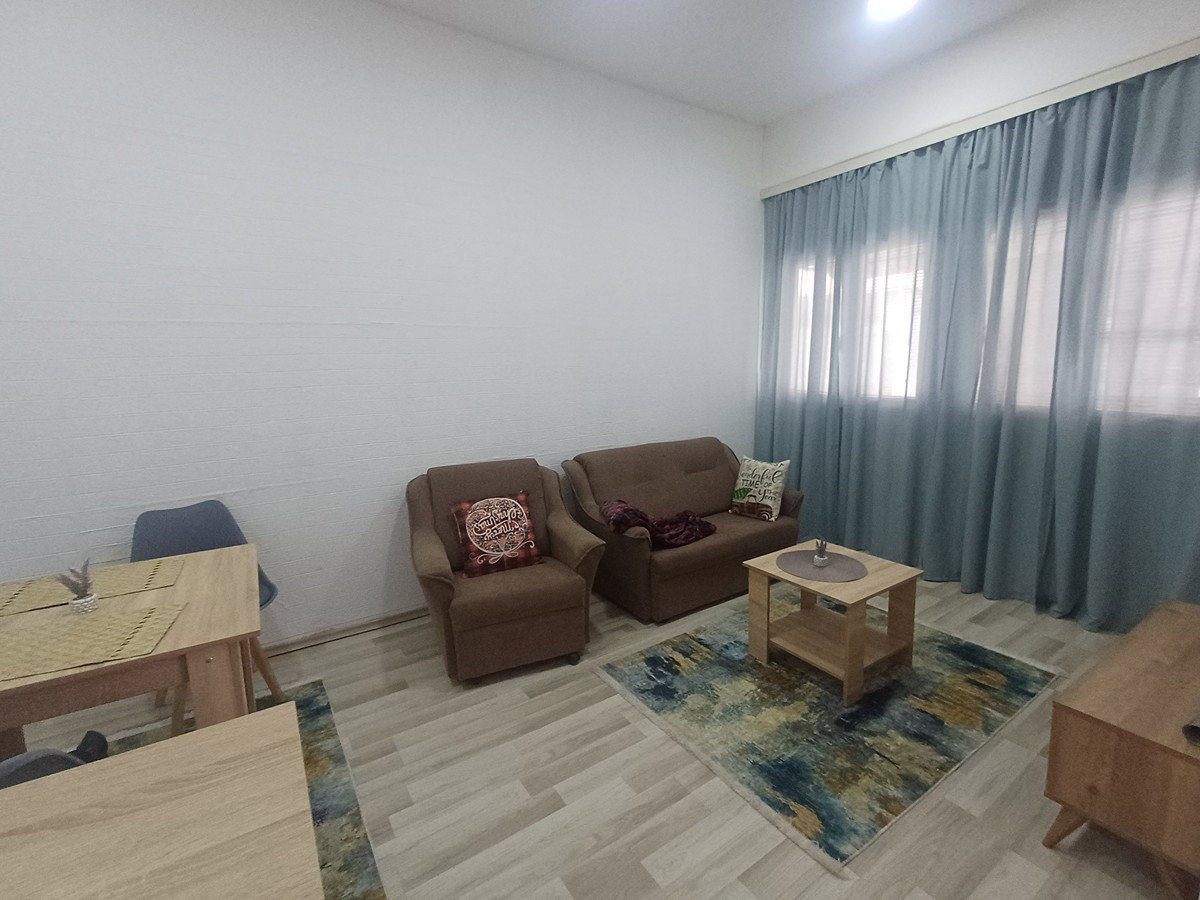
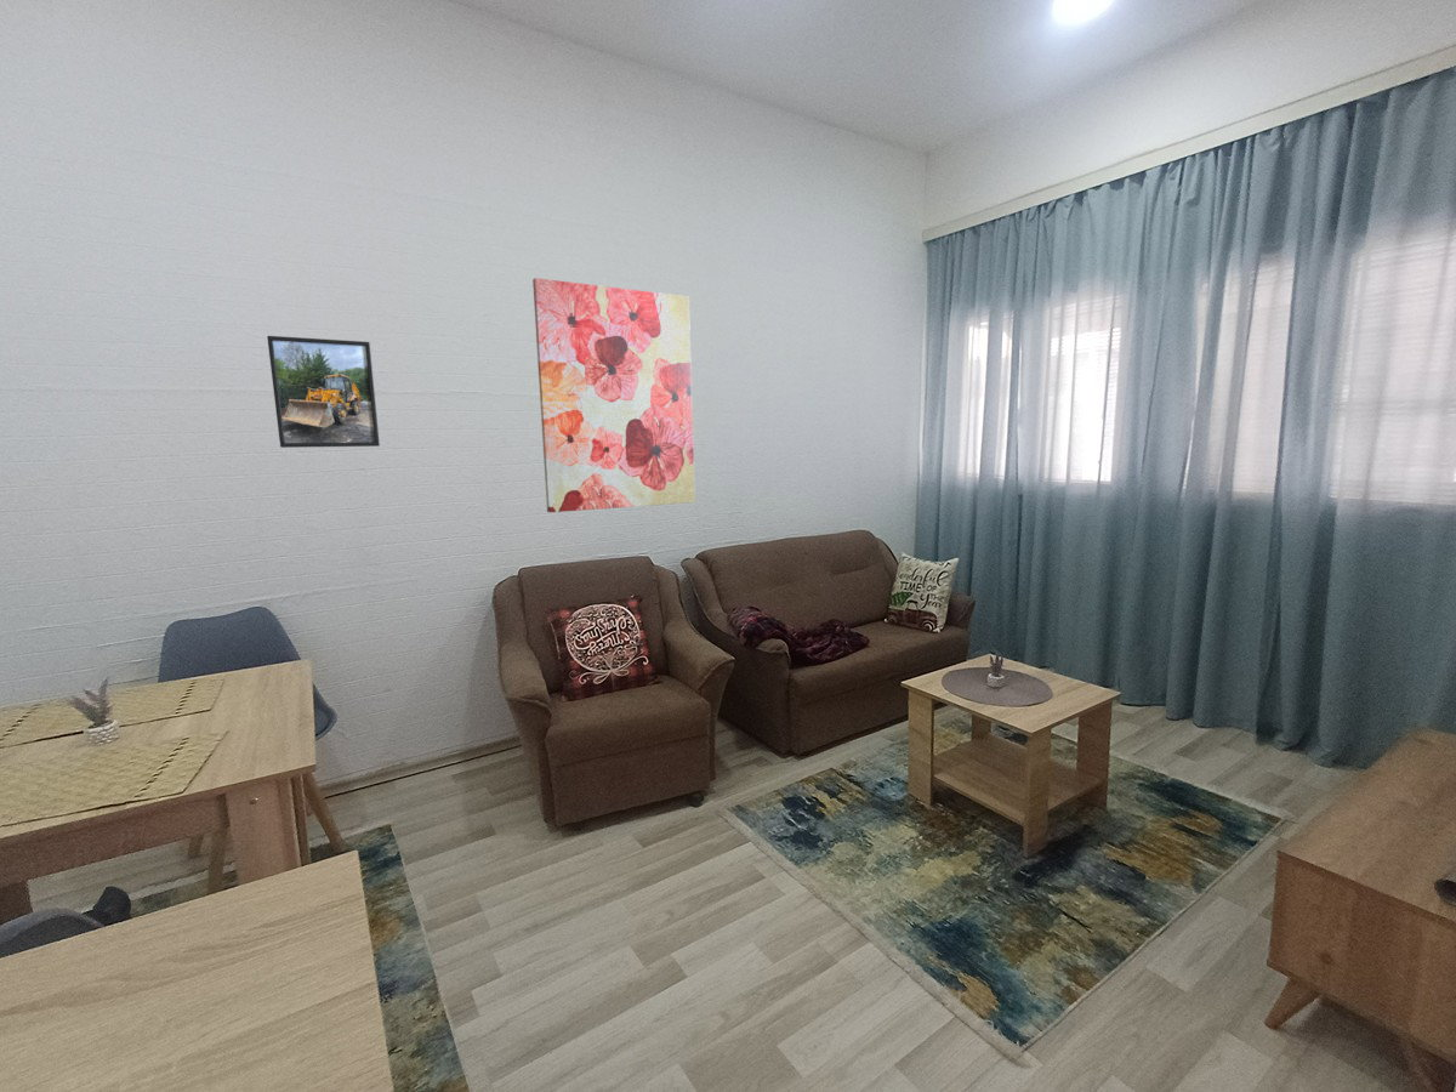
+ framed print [266,335,381,449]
+ wall art [531,277,696,513]
